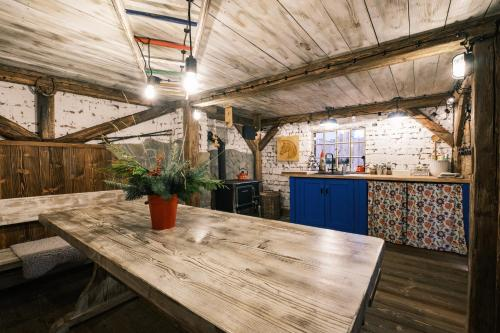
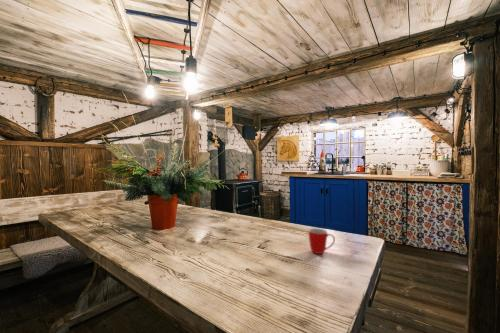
+ mug [308,227,336,255]
